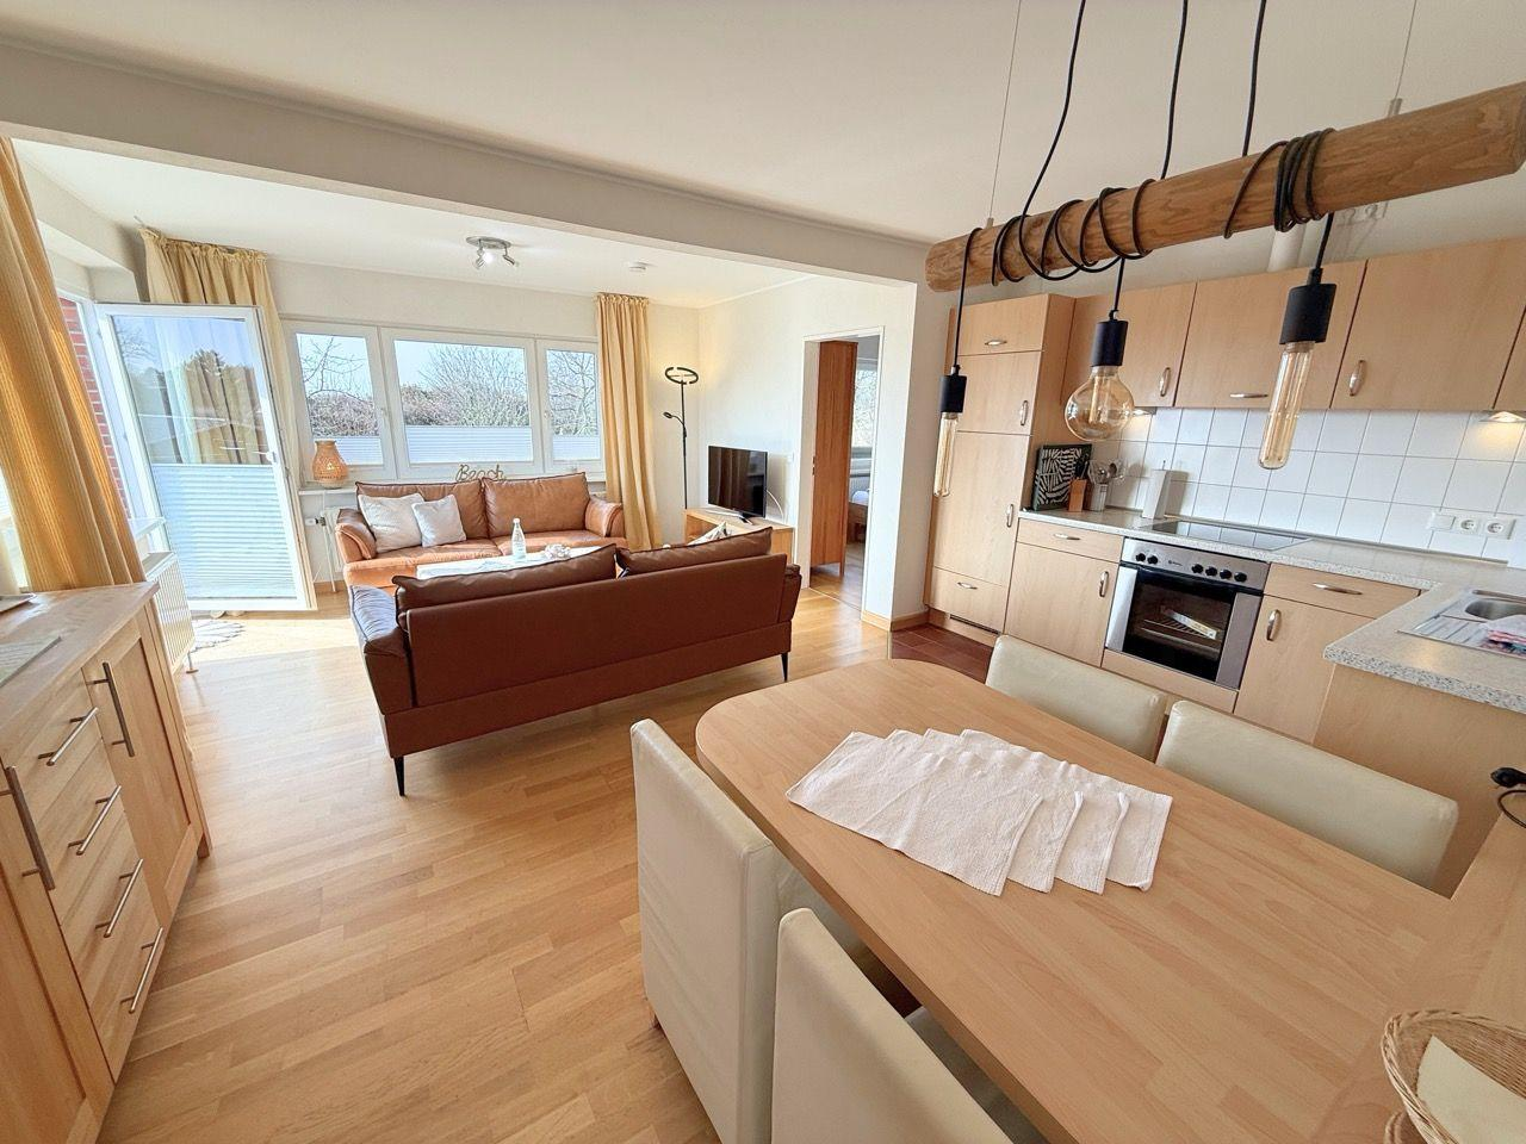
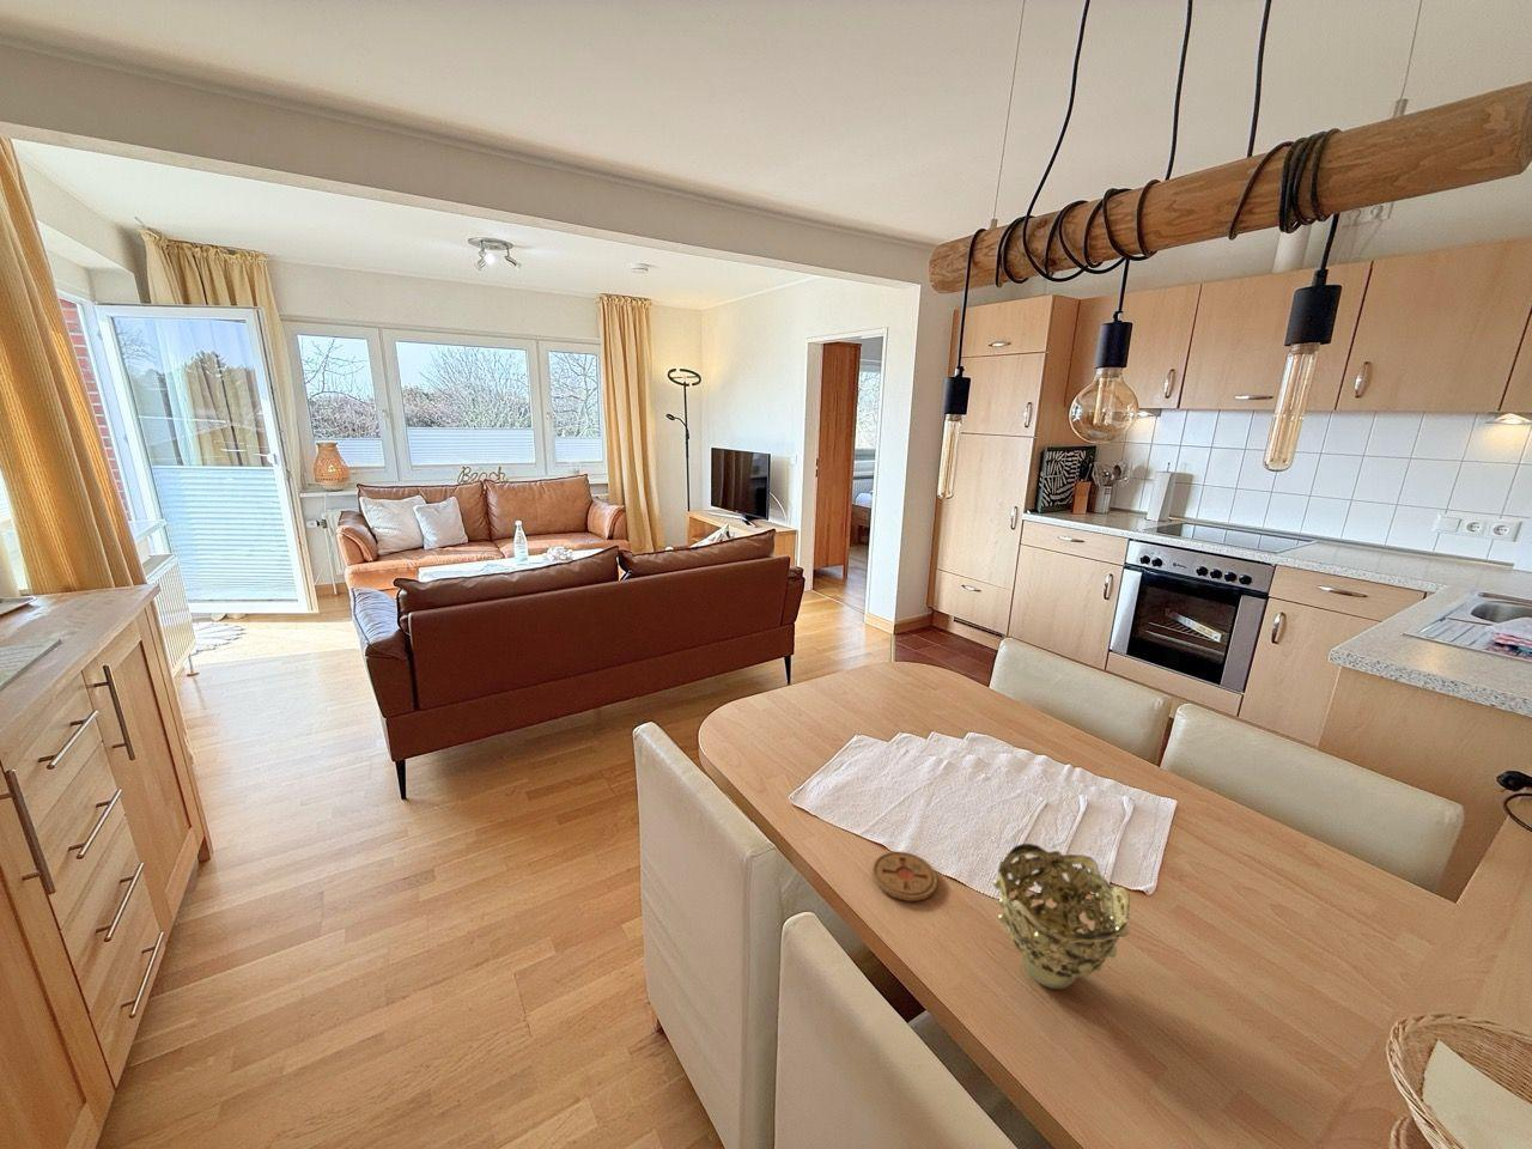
+ coaster [871,850,939,903]
+ decorative bowl [993,842,1132,990]
